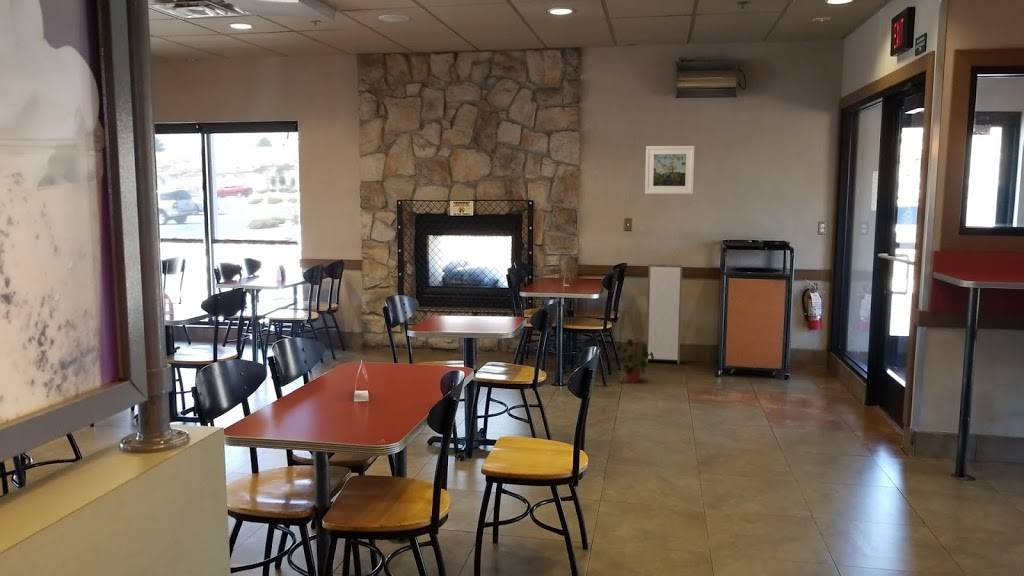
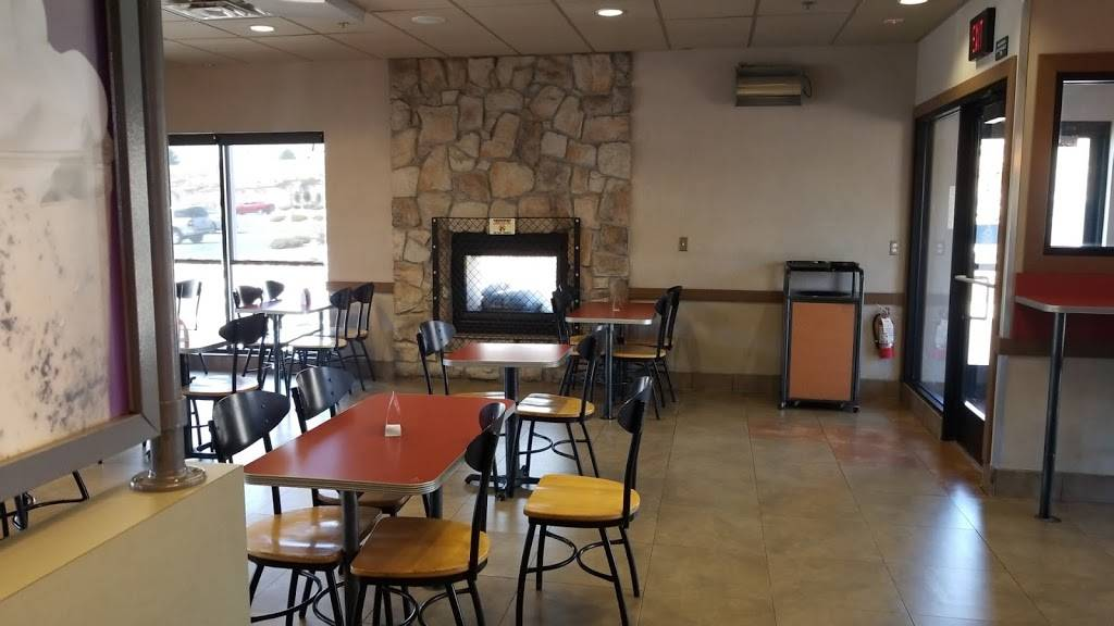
- storage cabinet [645,263,683,365]
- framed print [644,145,696,195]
- potted plant [614,338,655,384]
